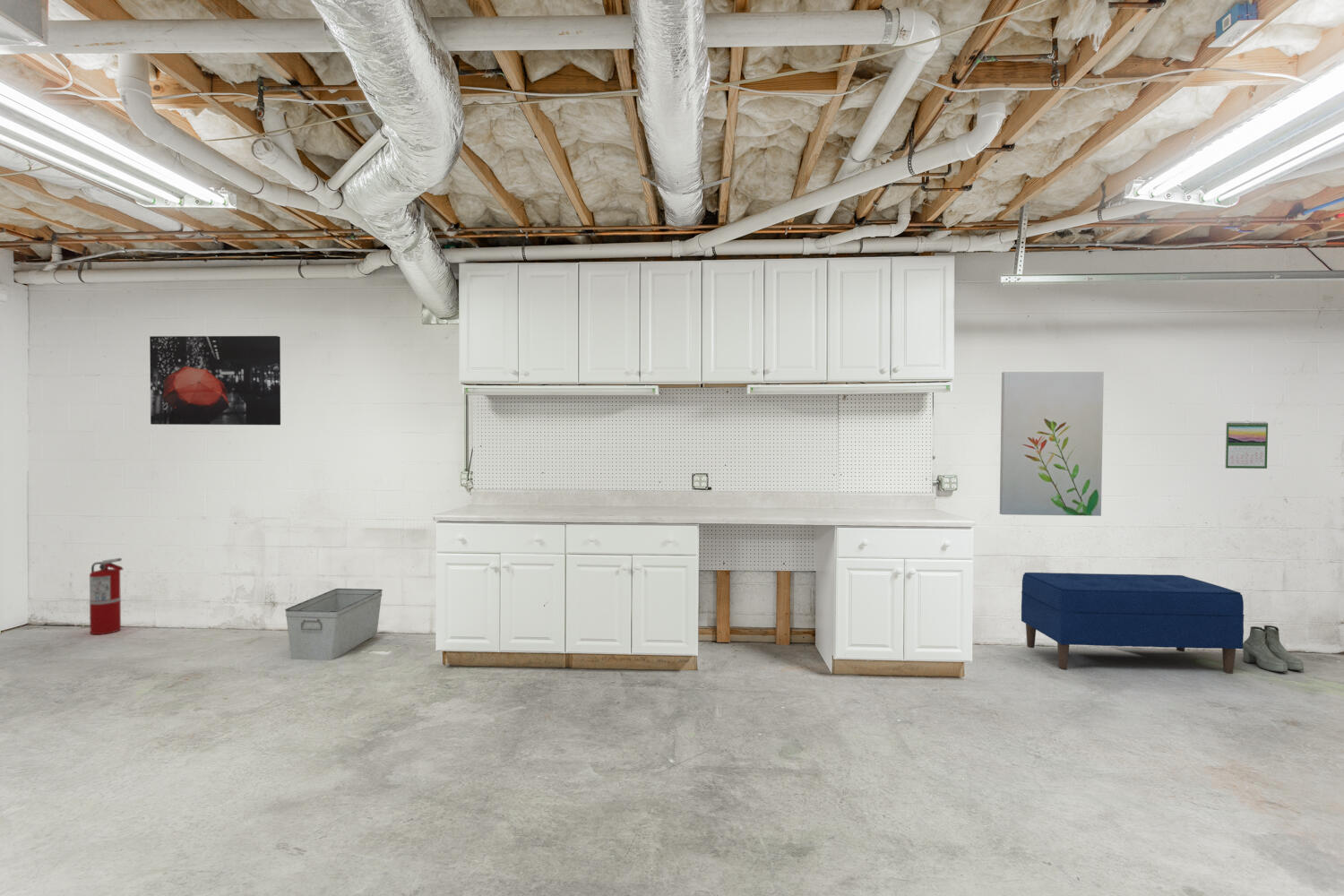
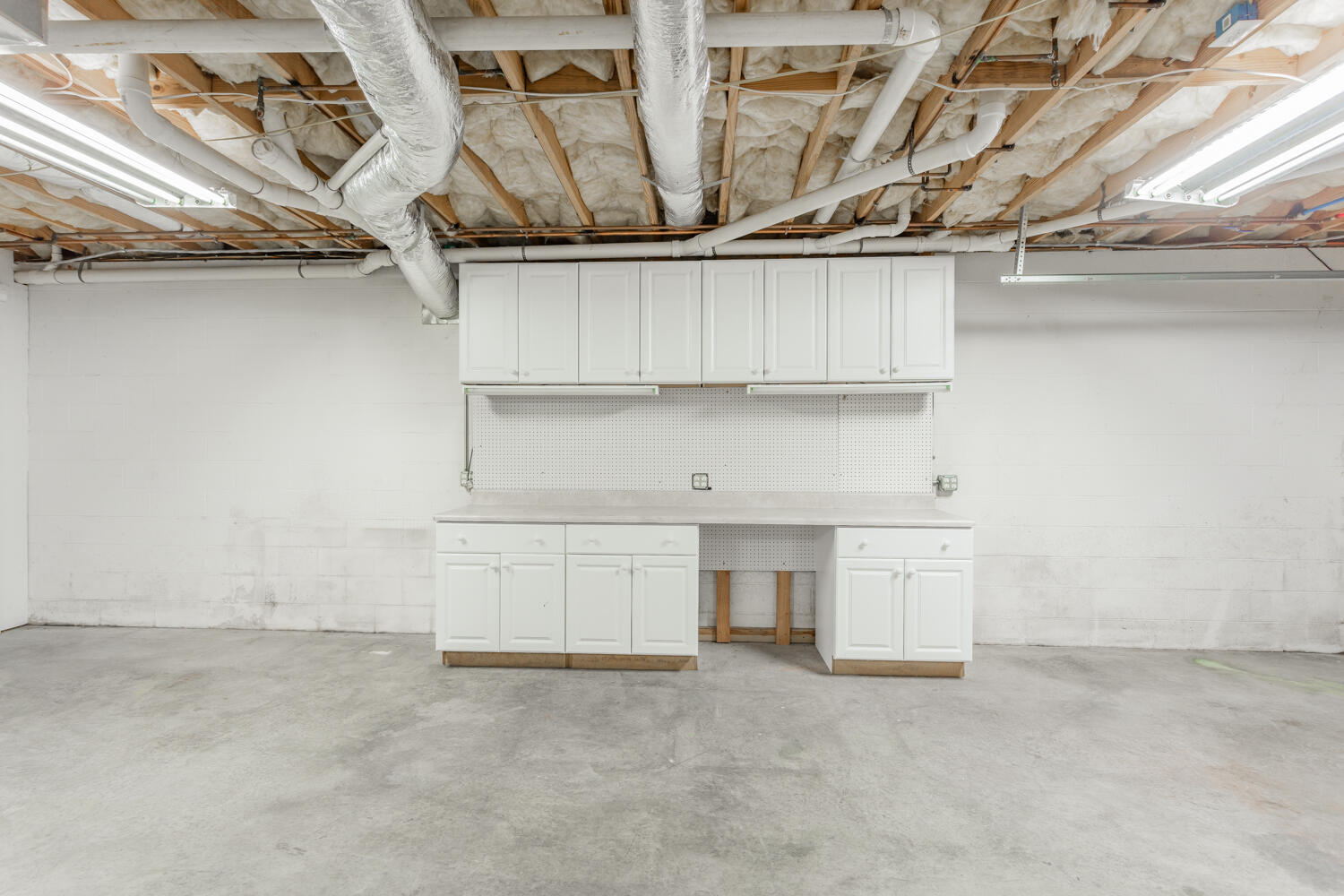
- wall art [149,335,281,426]
- fire extinguisher [89,557,125,635]
- storage bin [284,588,383,661]
- boots [1242,625,1305,673]
- wall art [999,371,1105,517]
- bench [1021,572,1245,675]
- calendar [1224,420,1269,470]
